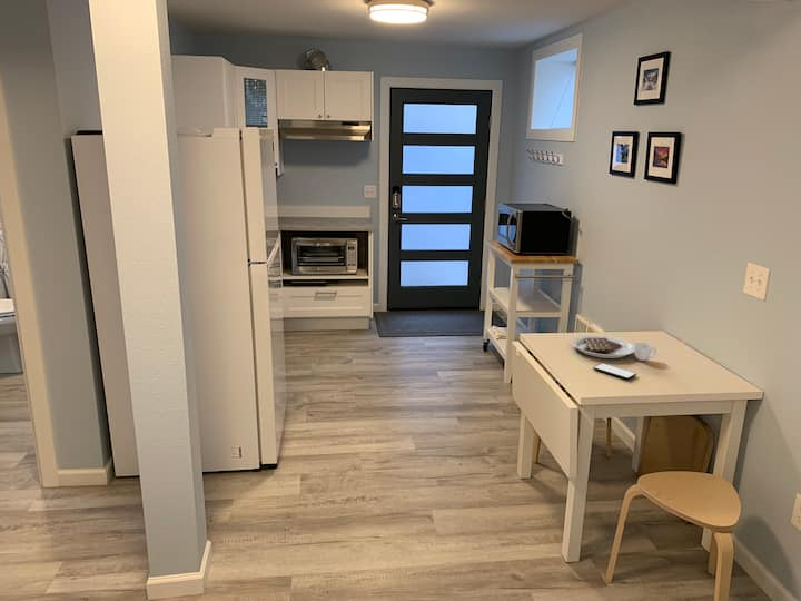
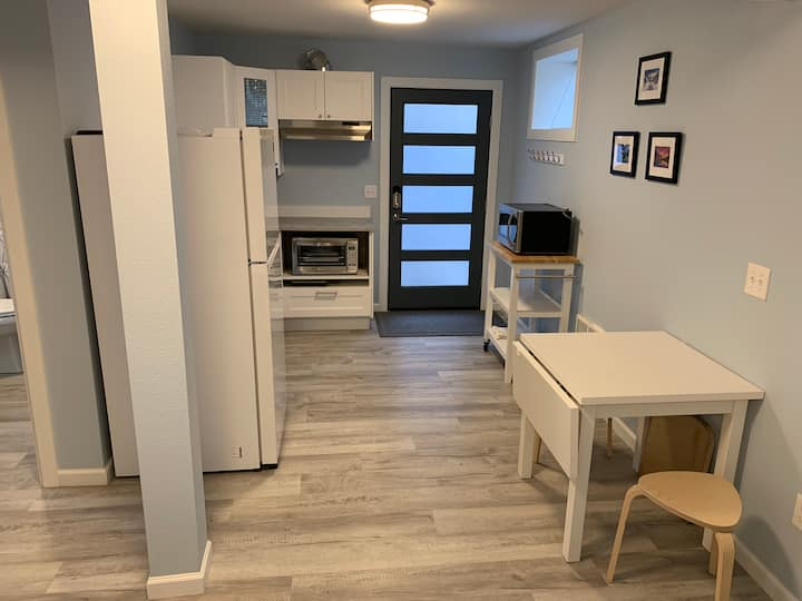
- placemat [571,334,657,381]
